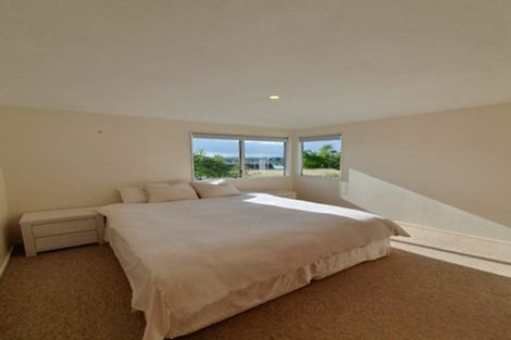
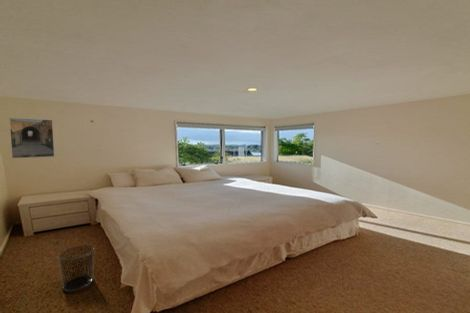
+ waste bin [56,244,96,292]
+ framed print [8,117,56,159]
